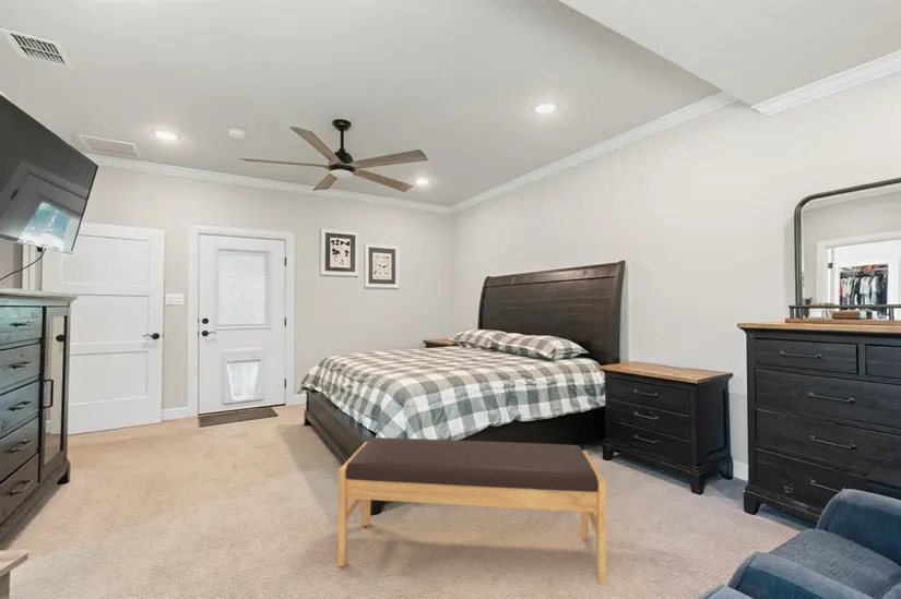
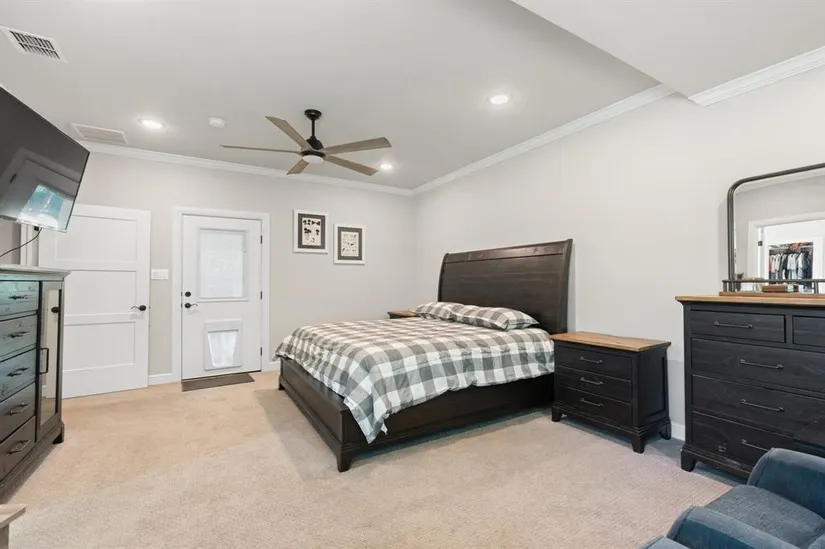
- bench [336,436,607,587]
